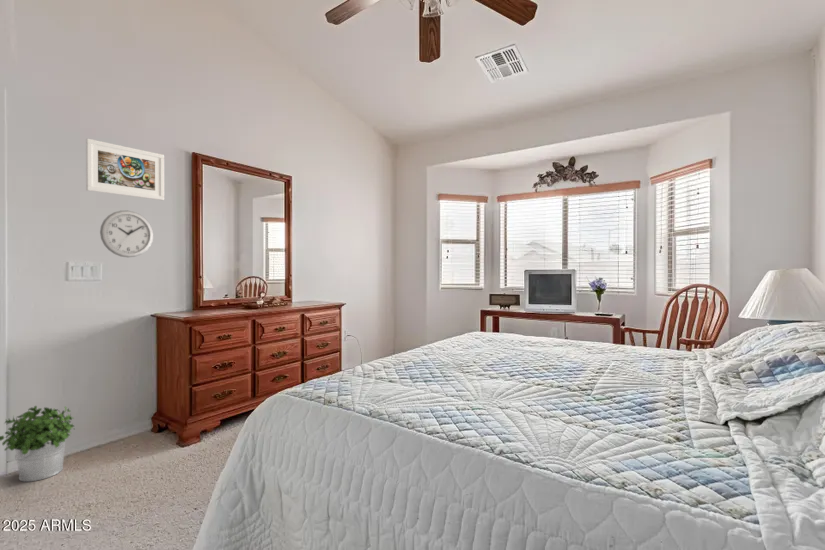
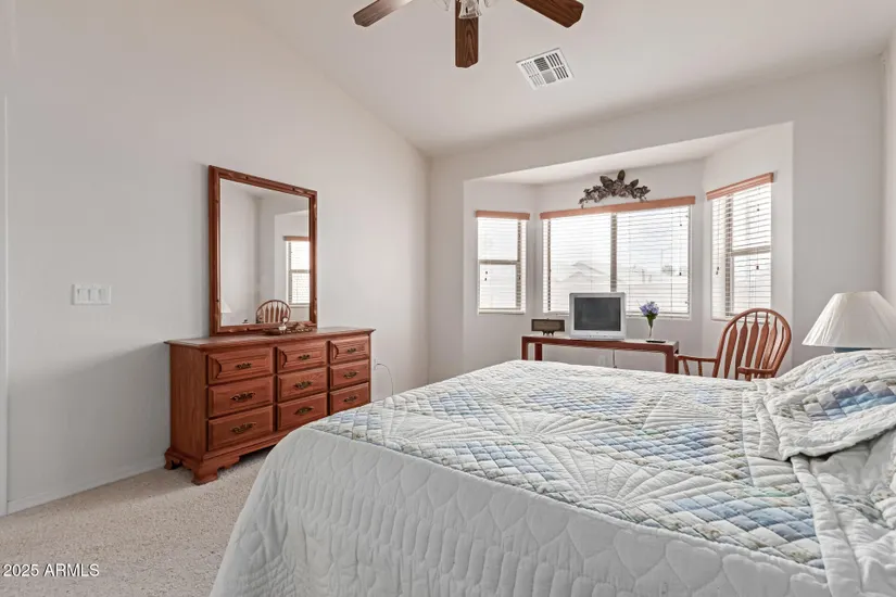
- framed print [85,138,165,201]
- potted plant [0,405,75,483]
- wall clock [99,210,154,258]
